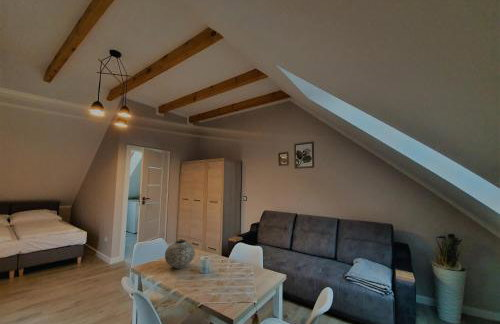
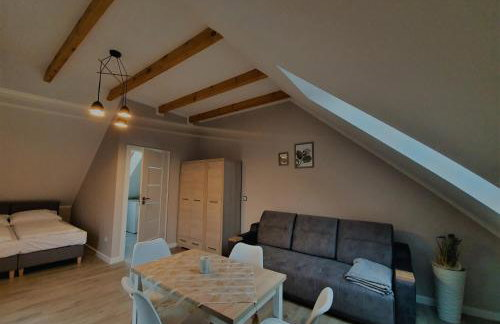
- vase [164,239,196,269]
